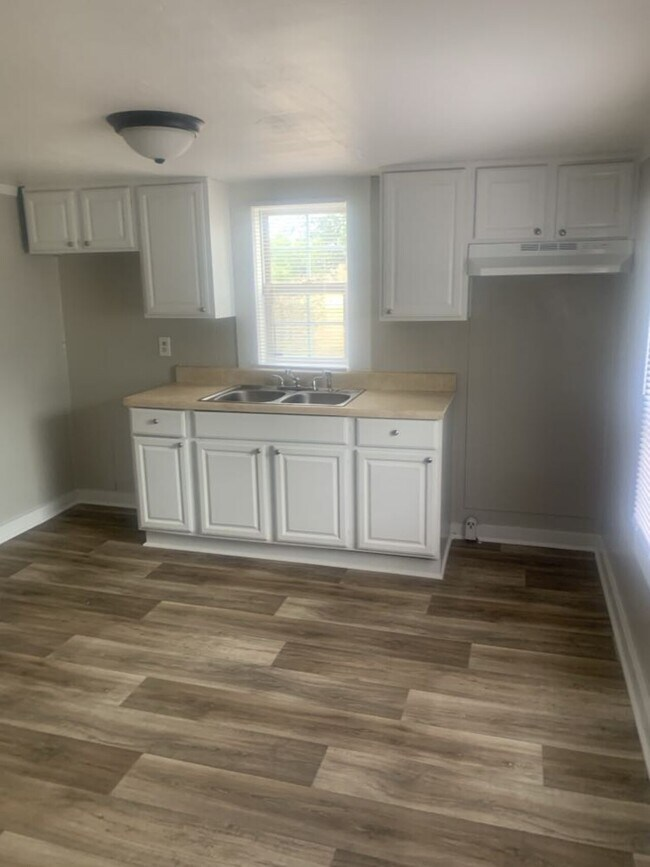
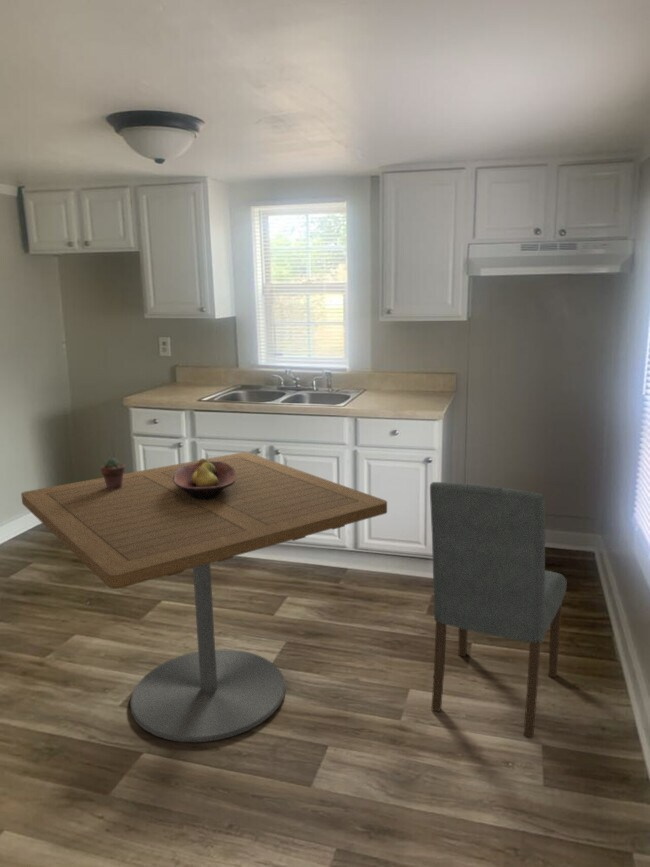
+ fruit bowl [173,457,235,500]
+ dining chair [429,481,568,738]
+ dining table [20,451,388,743]
+ potted succulent [100,456,126,490]
